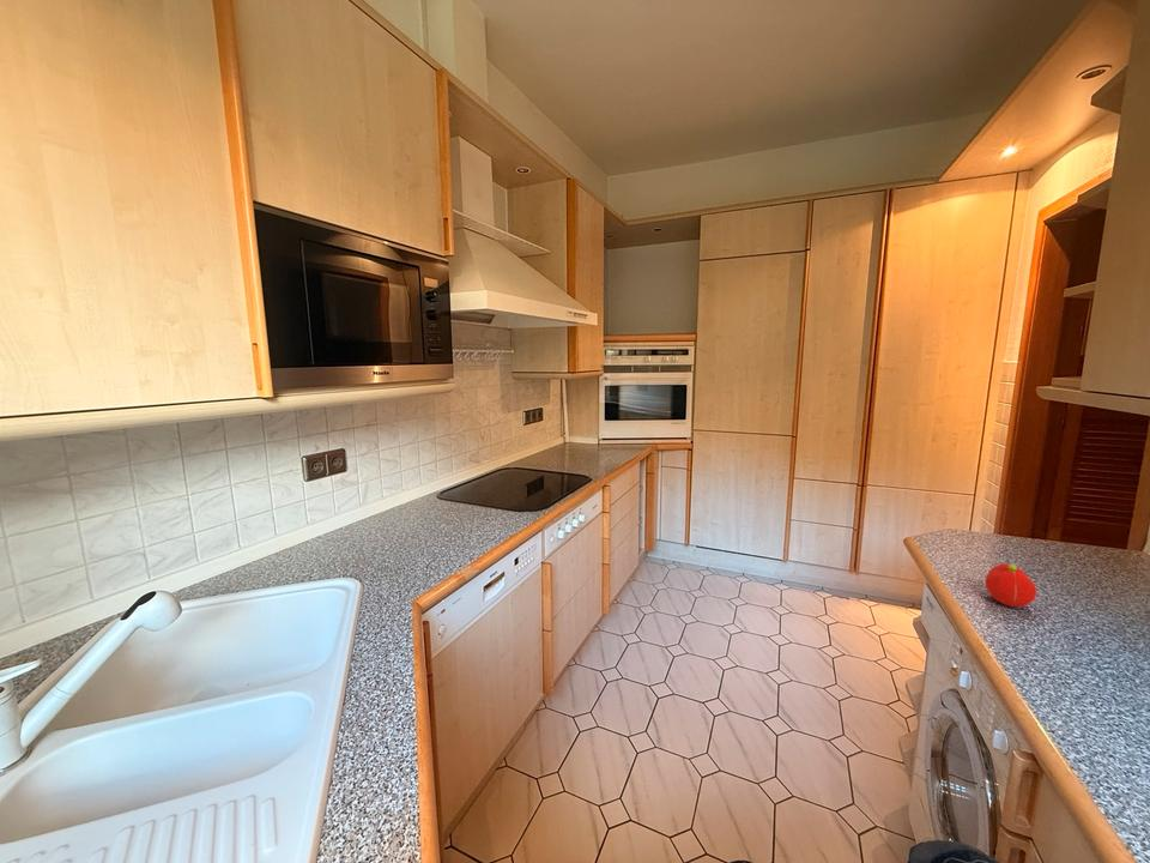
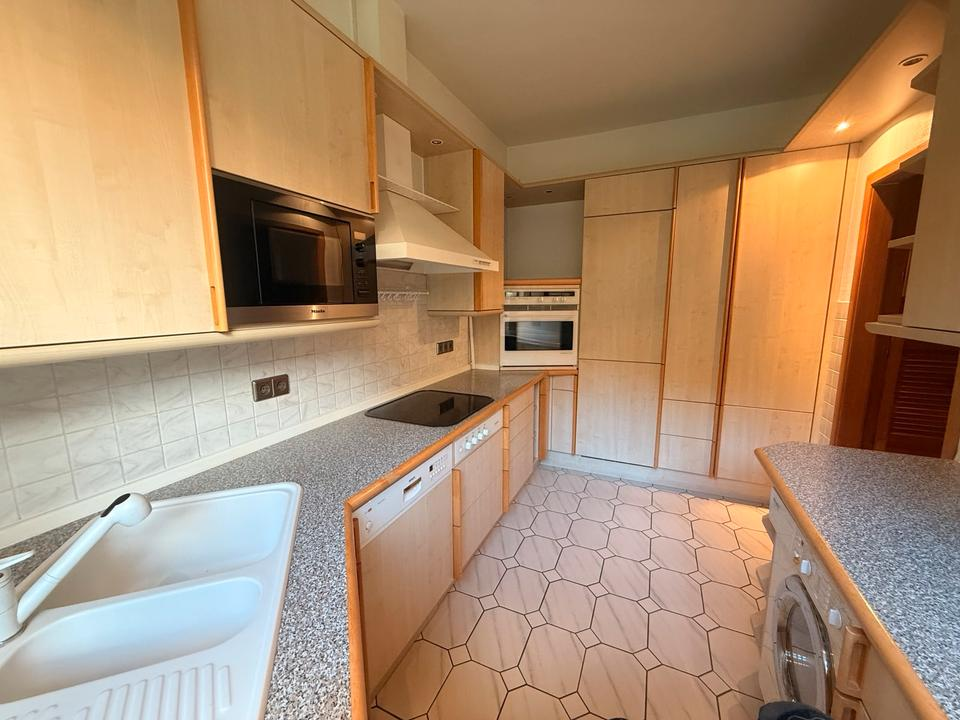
- fruit [985,562,1037,608]
